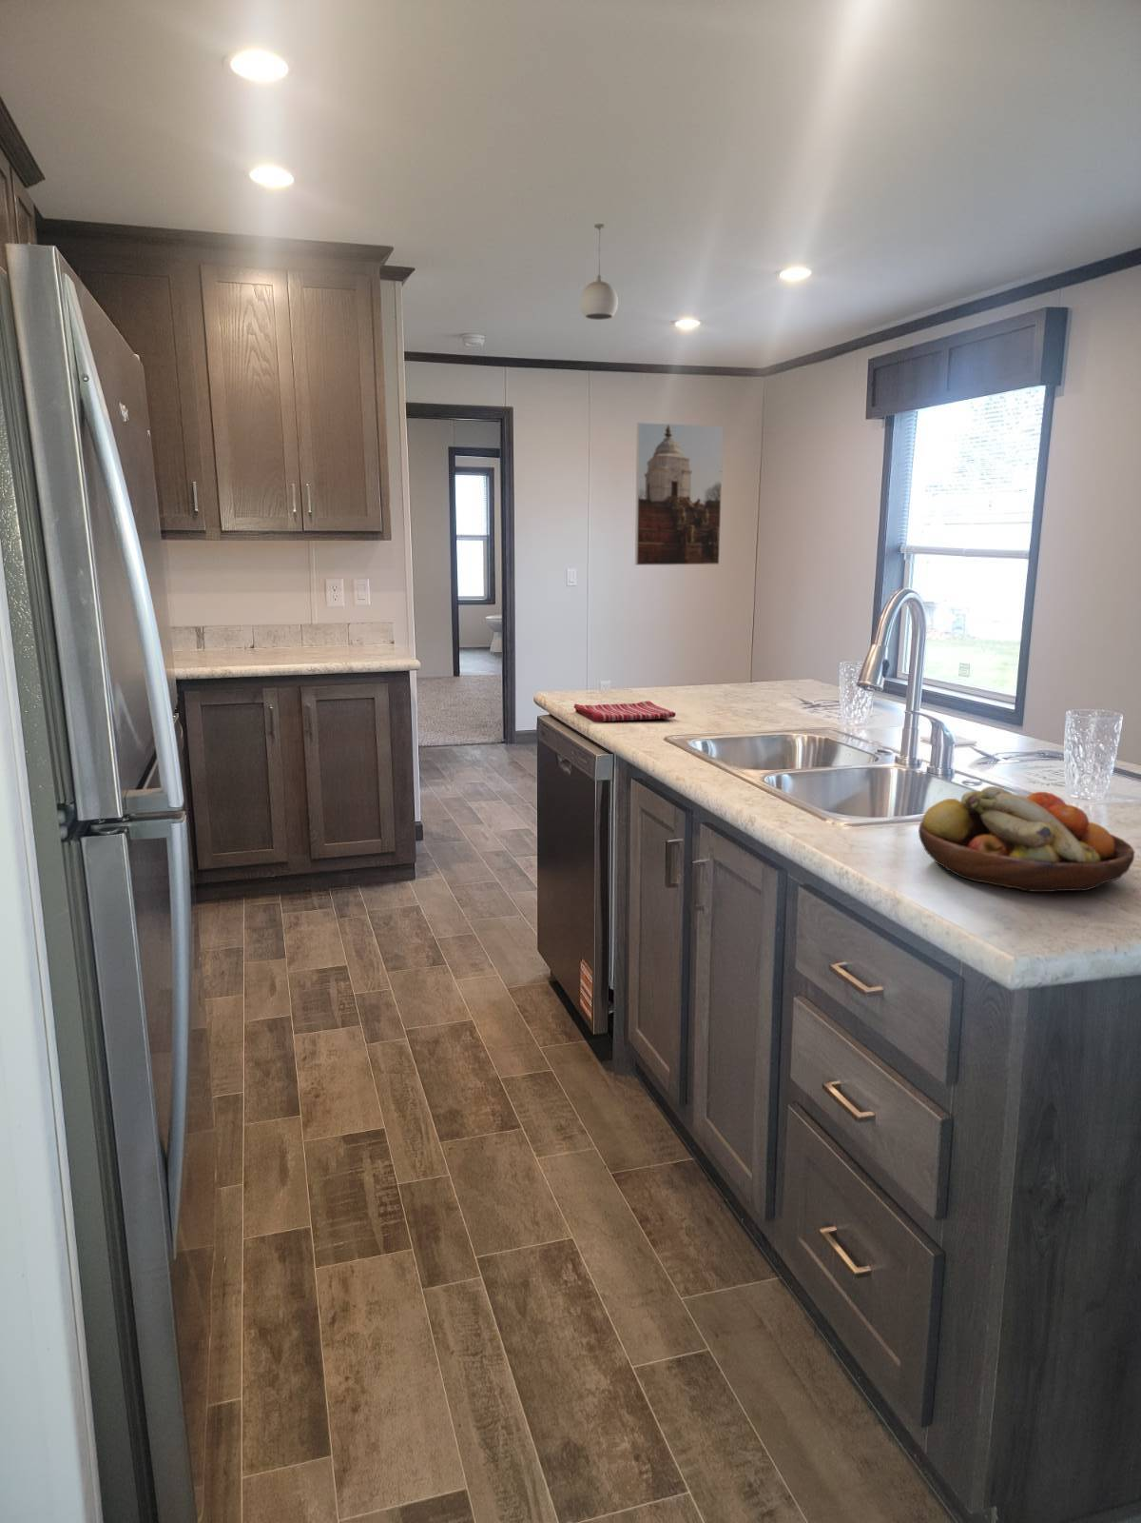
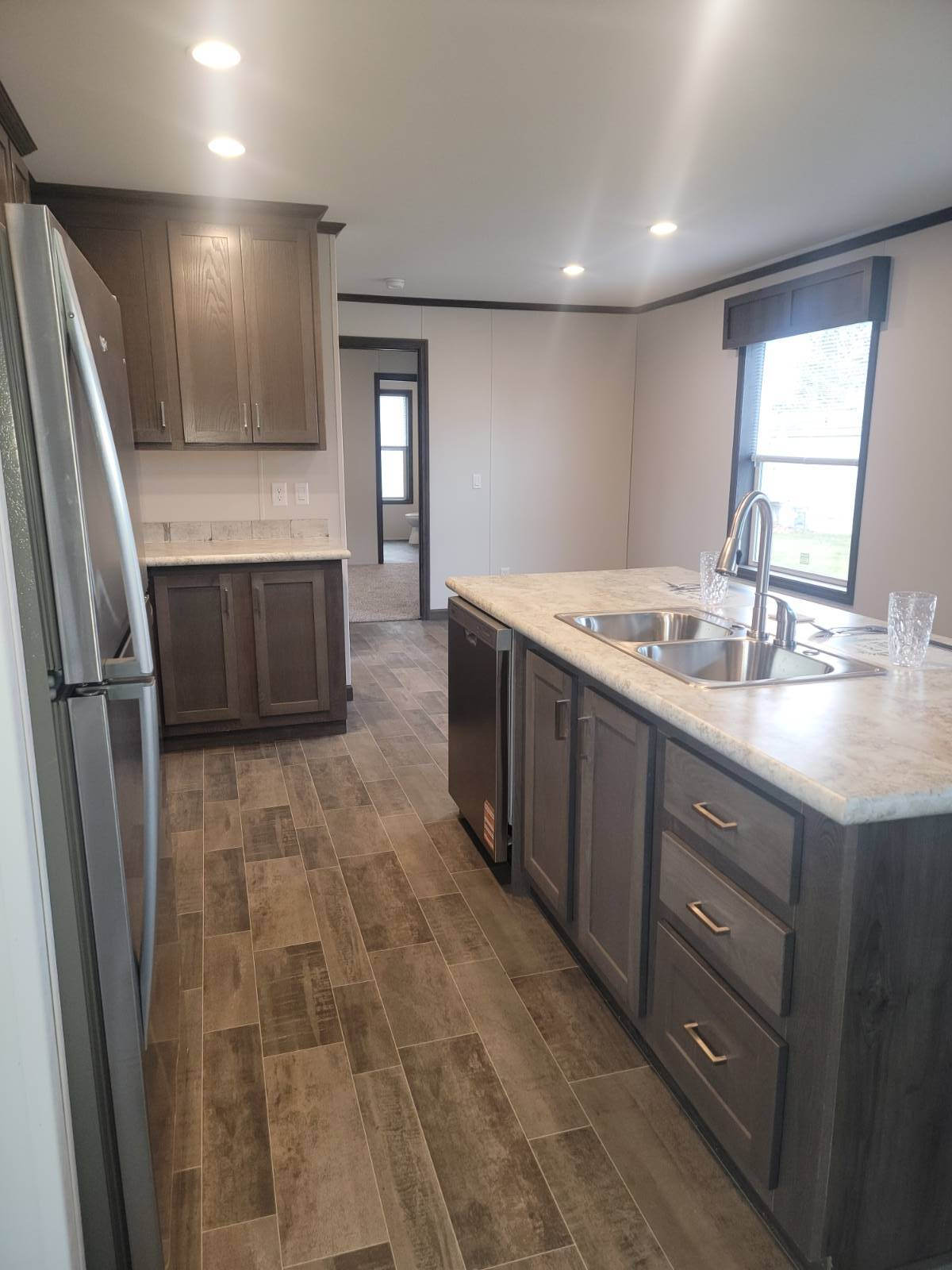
- fruit bowl [918,785,1135,893]
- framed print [634,422,725,566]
- pendant light [579,223,618,320]
- dish towel [573,699,677,722]
